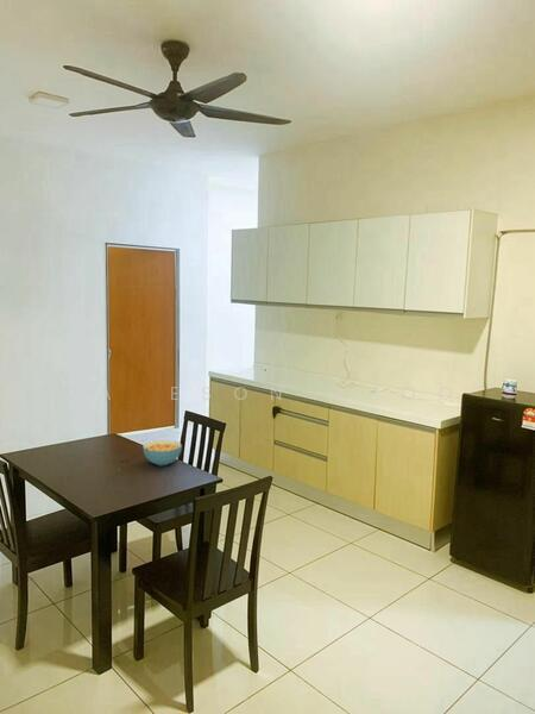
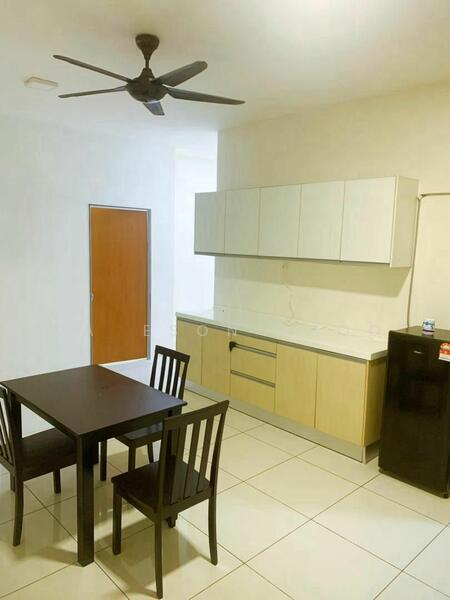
- cereal bowl [141,439,183,466]
